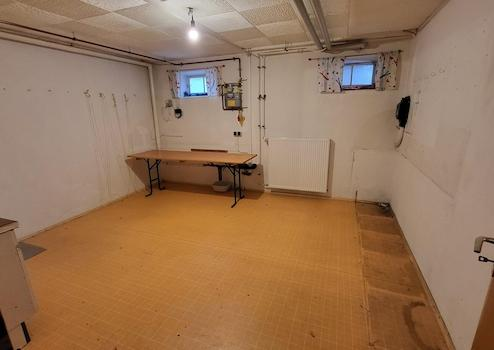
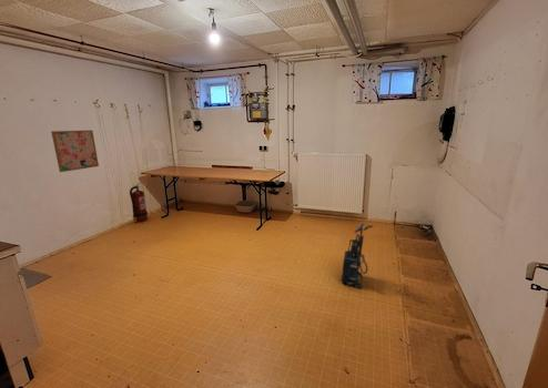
+ wall art [50,130,100,173]
+ fire extinguisher [129,182,149,223]
+ vacuum cleaner [341,223,374,289]
